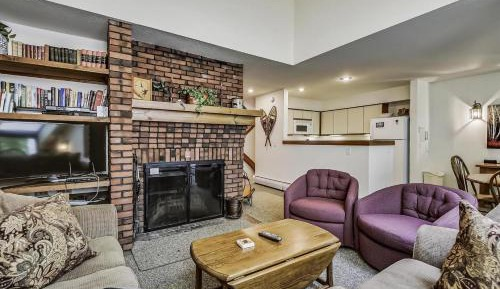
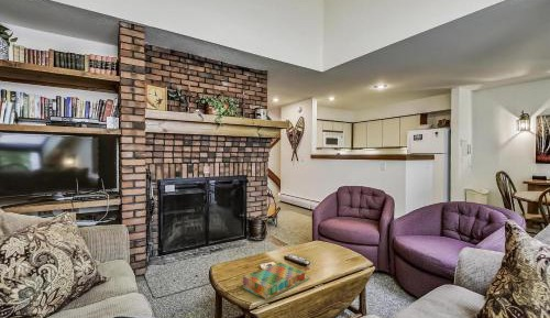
+ board game [242,262,310,301]
